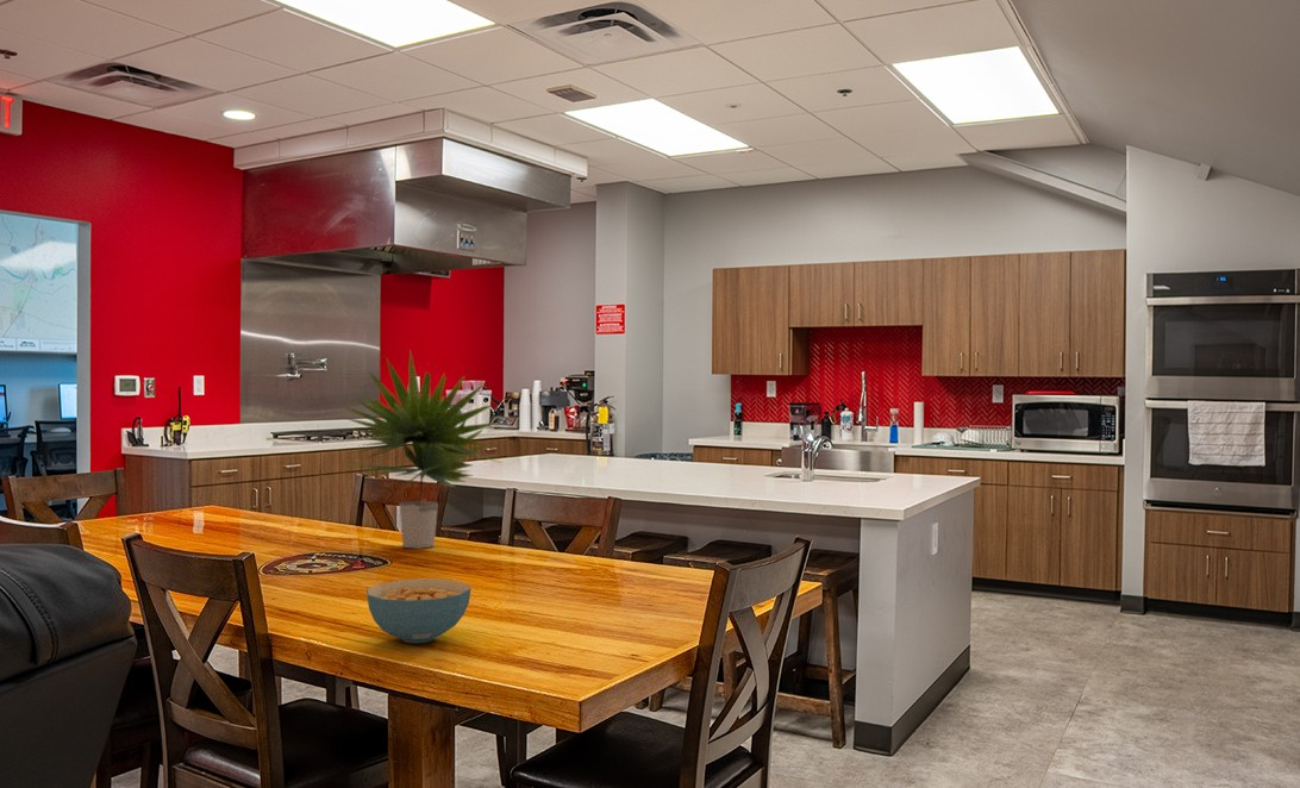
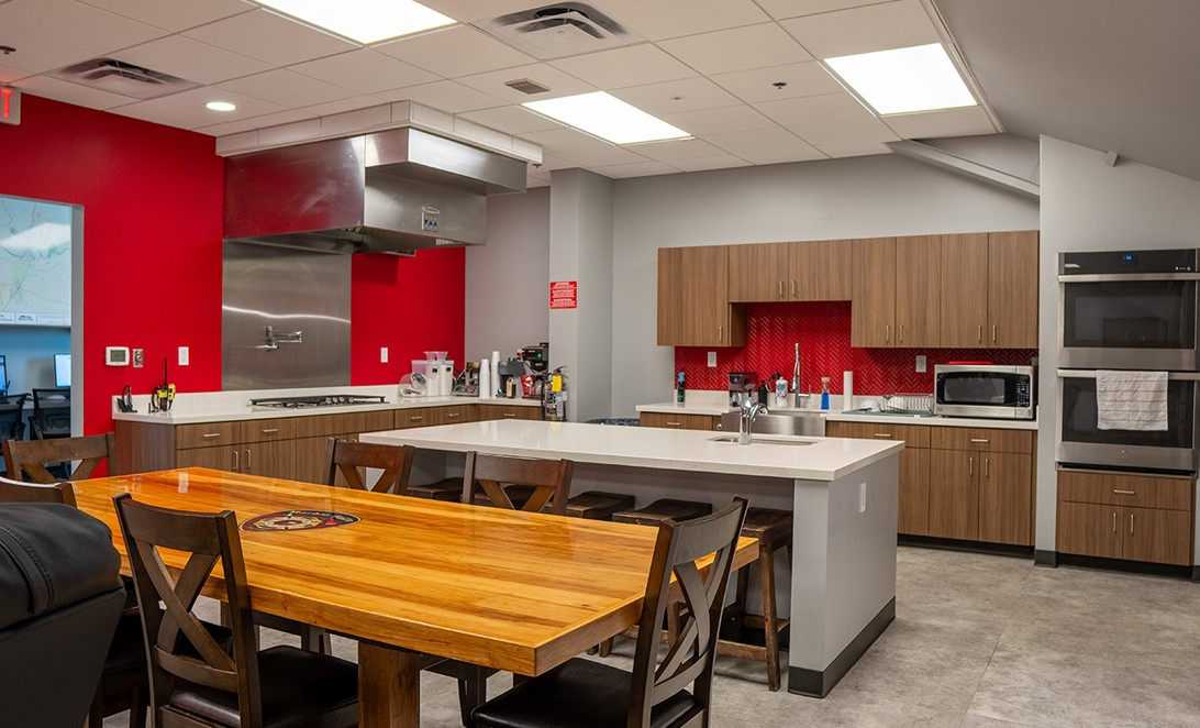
- plant [332,349,501,550]
- cereal bowl [365,577,473,644]
